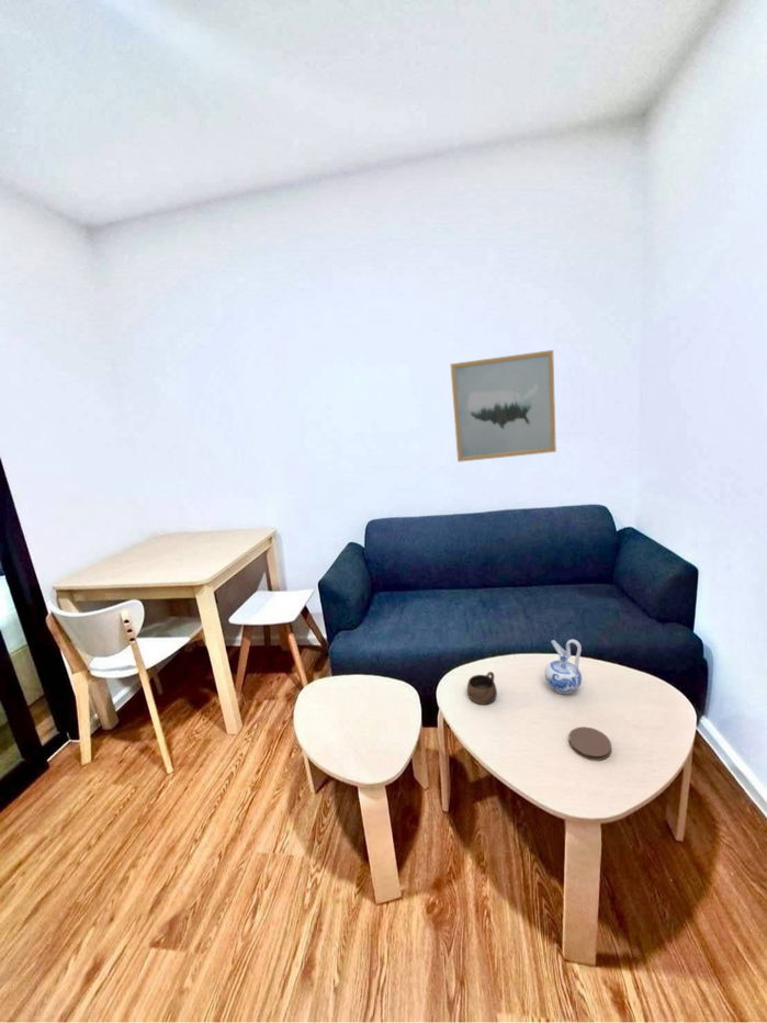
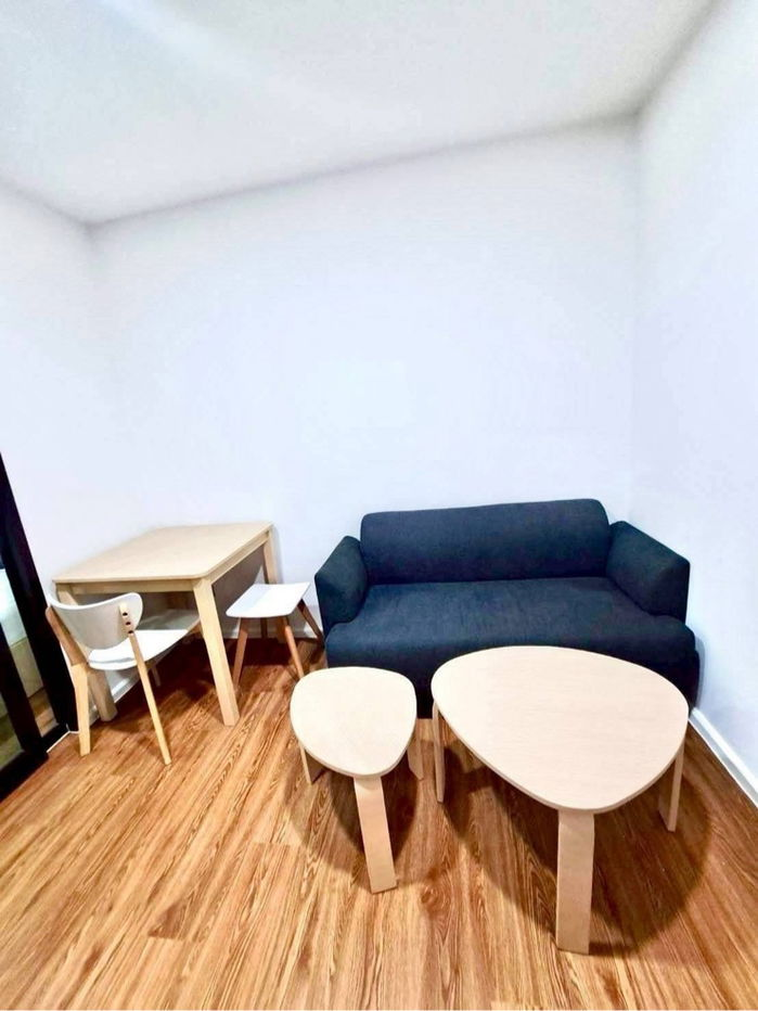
- wall art [449,349,557,463]
- cup [466,671,498,706]
- coaster [568,726,612,762]
- ceramic pitcher [544,639,583,696]
